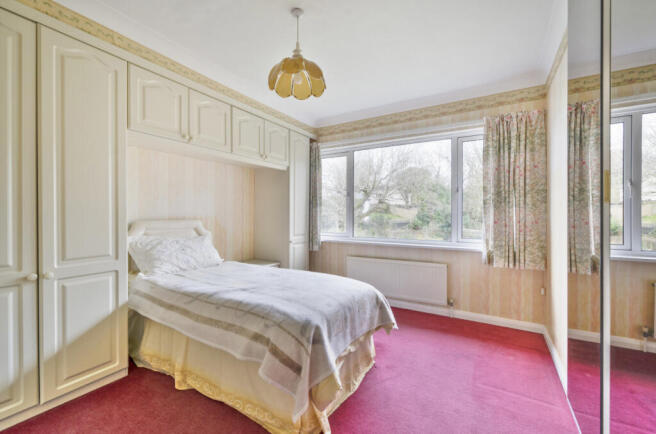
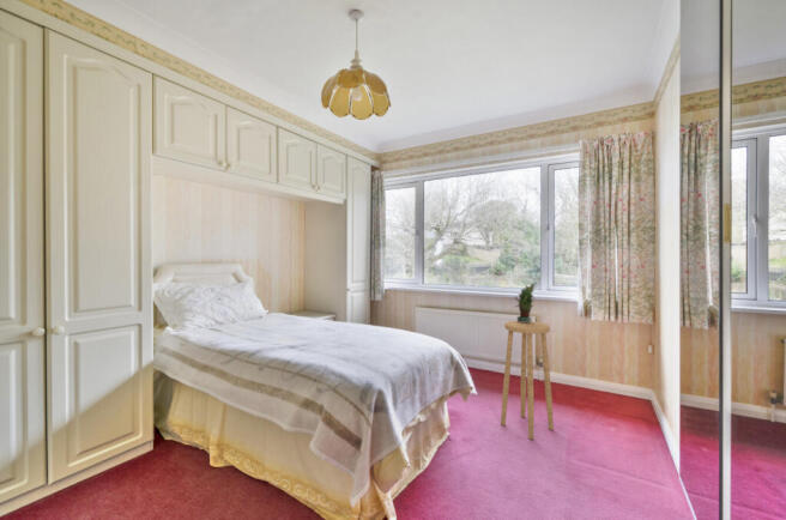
+ potted plant [514,282,537,322]
+ stool [500,320,555,441]
